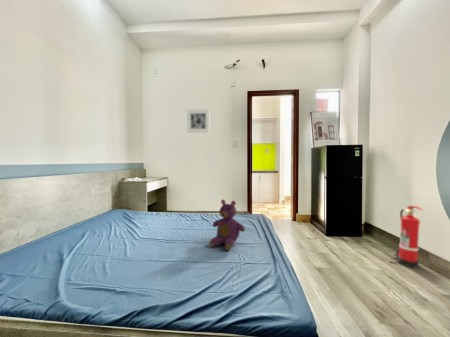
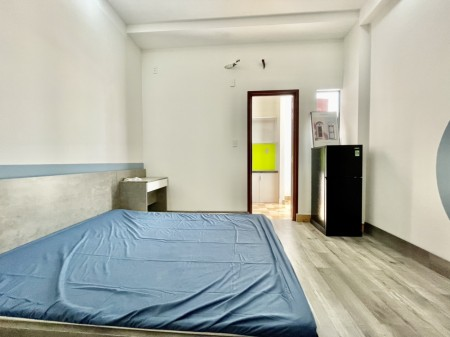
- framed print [186,108,211,134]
- teddy bear [208,199,246,251]
- fire extinguisher [394,205,424,269]
